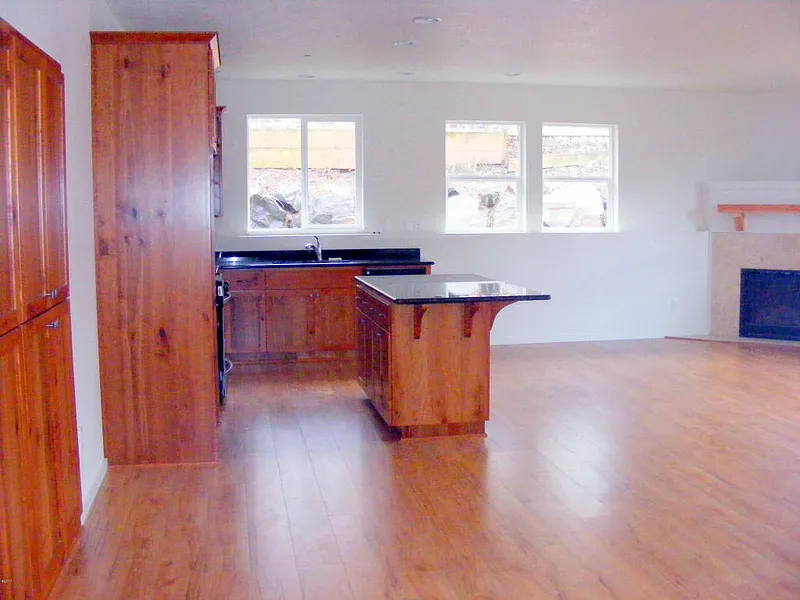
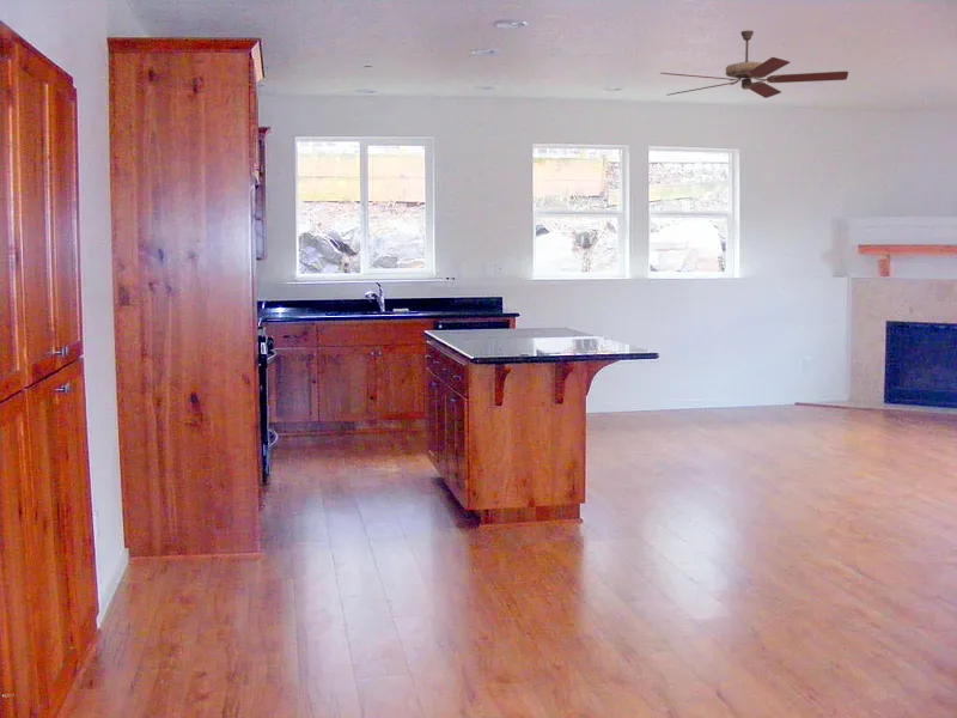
+ ceiling fan [660,30,849,99]
